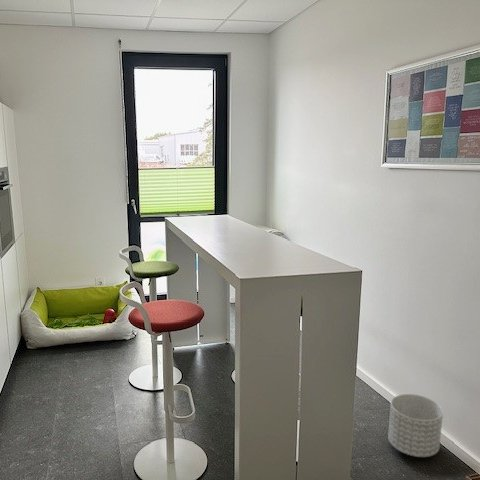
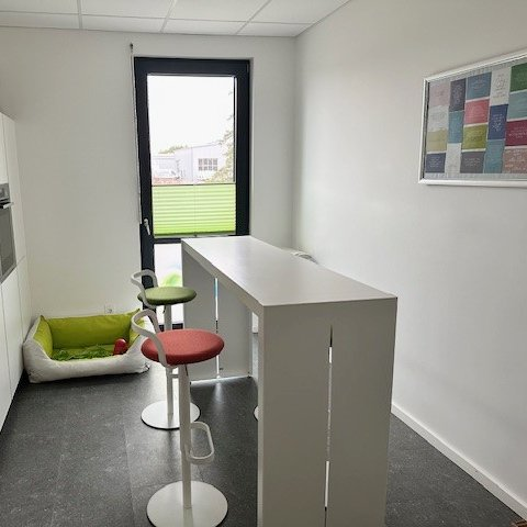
- planter [387,393,444,458]
